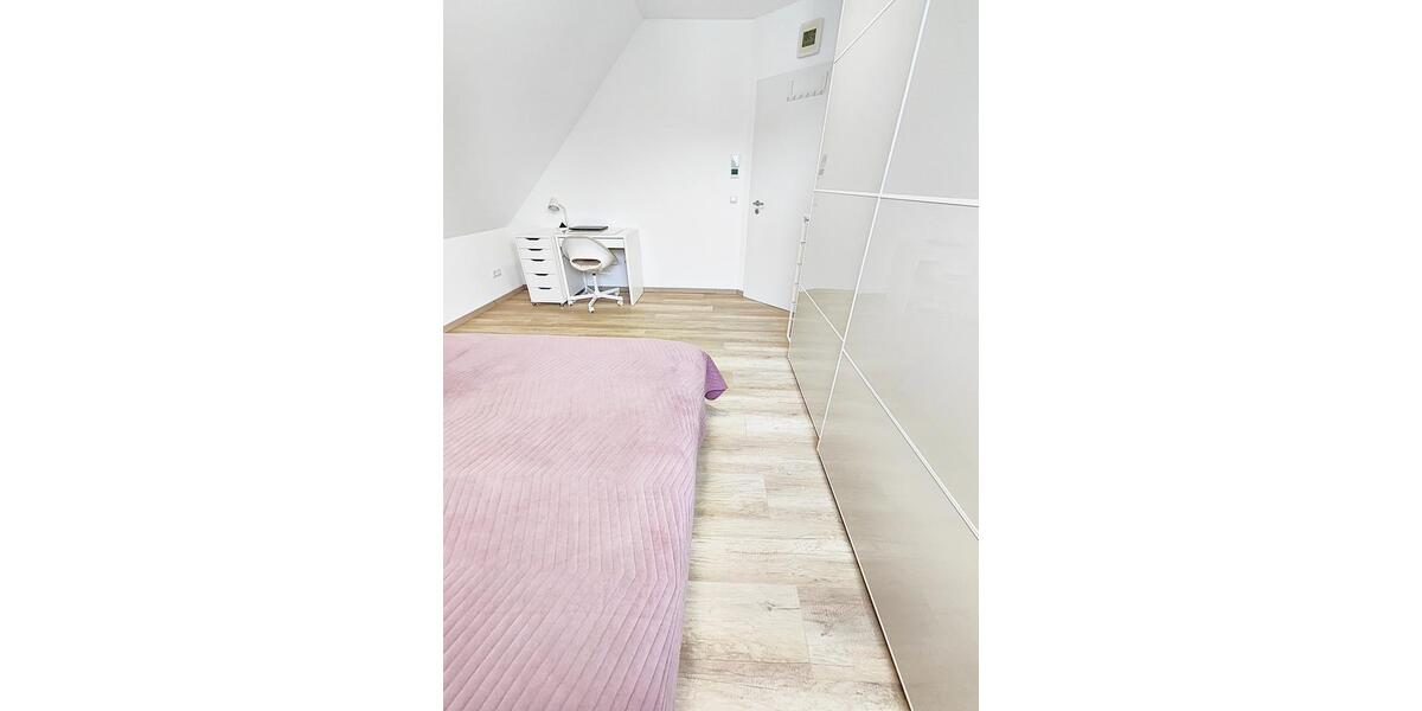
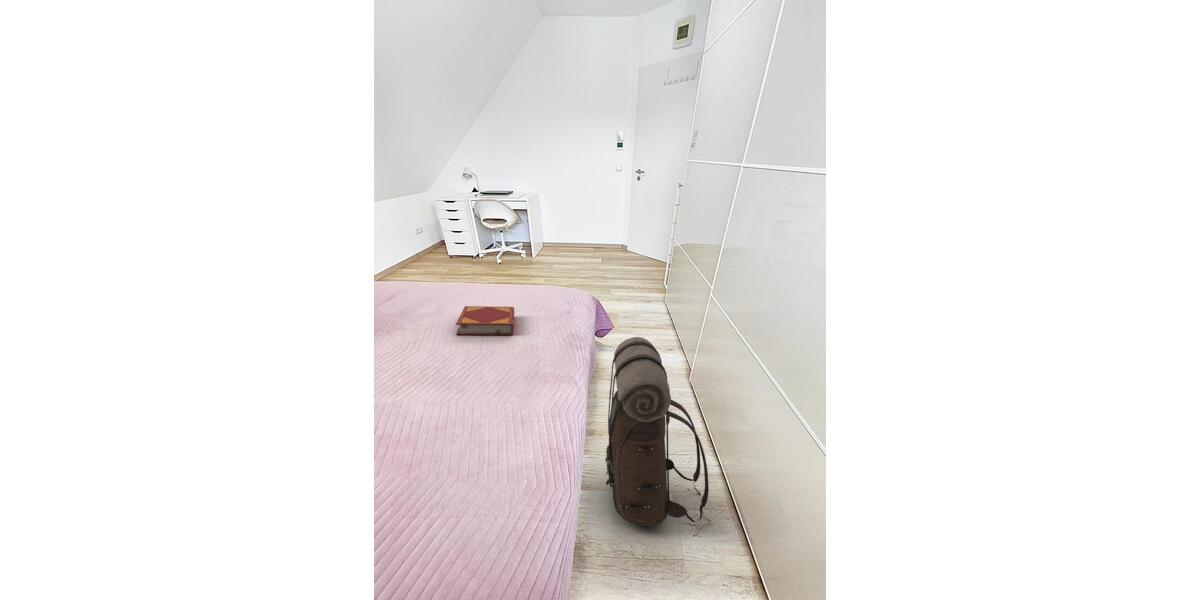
+ hardback book [455,305,515,336]
+ backpack [604,336,712,527]
